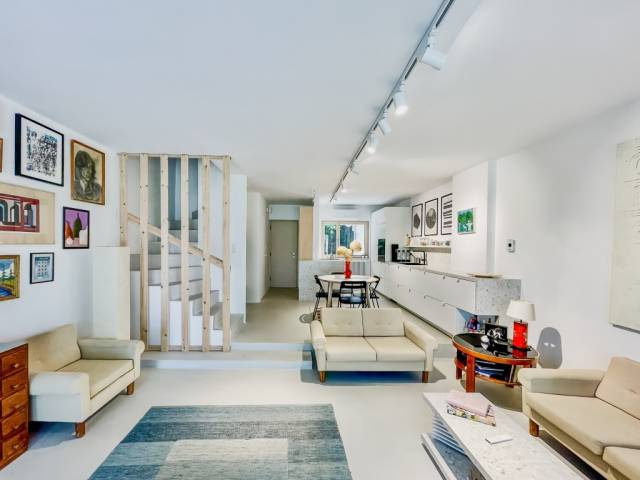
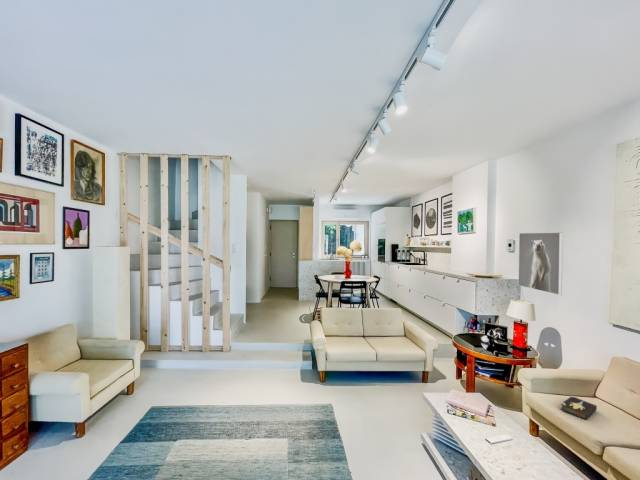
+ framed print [517,231,564,296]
+ hardback book [559,395,598,421]
